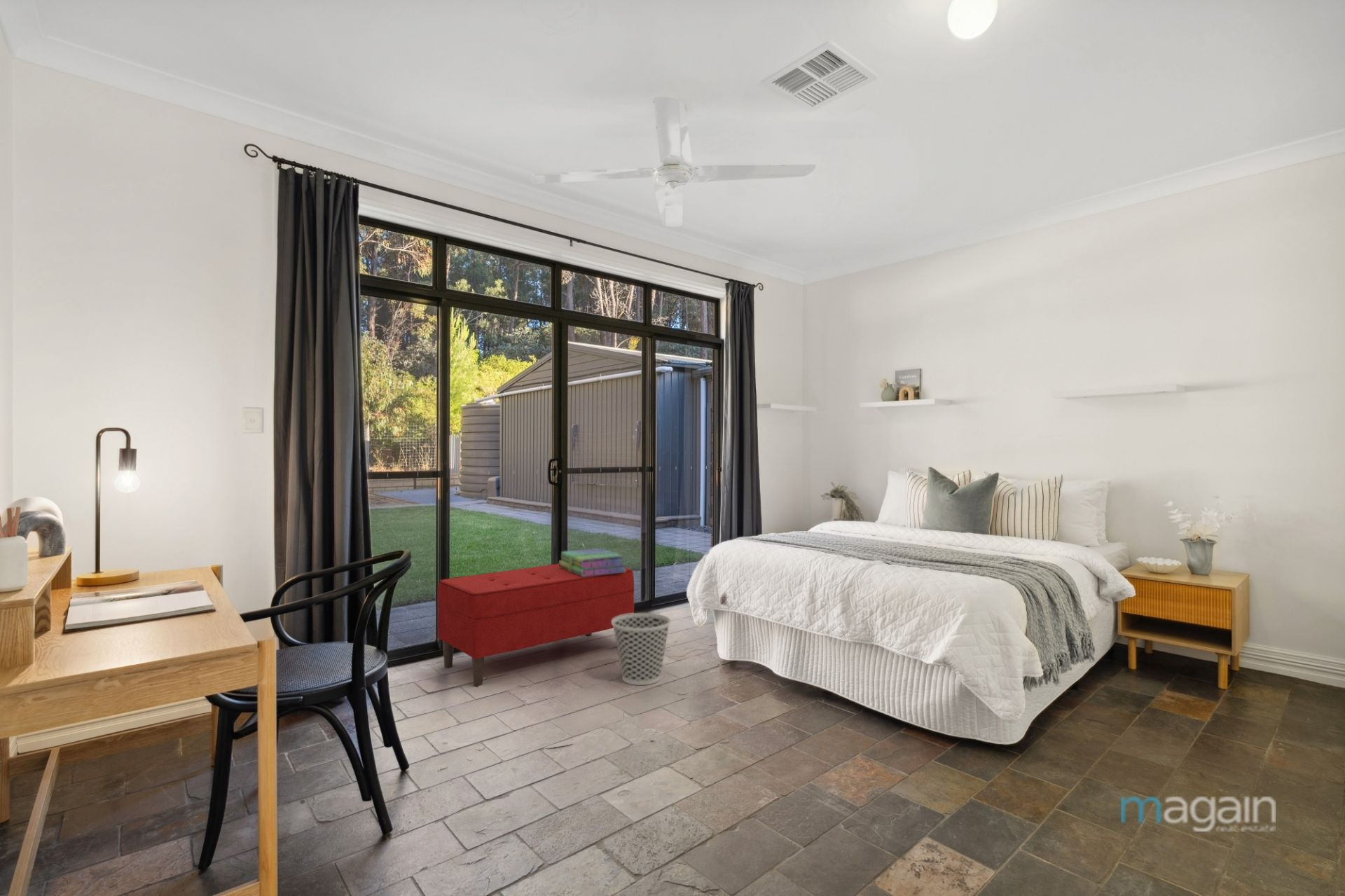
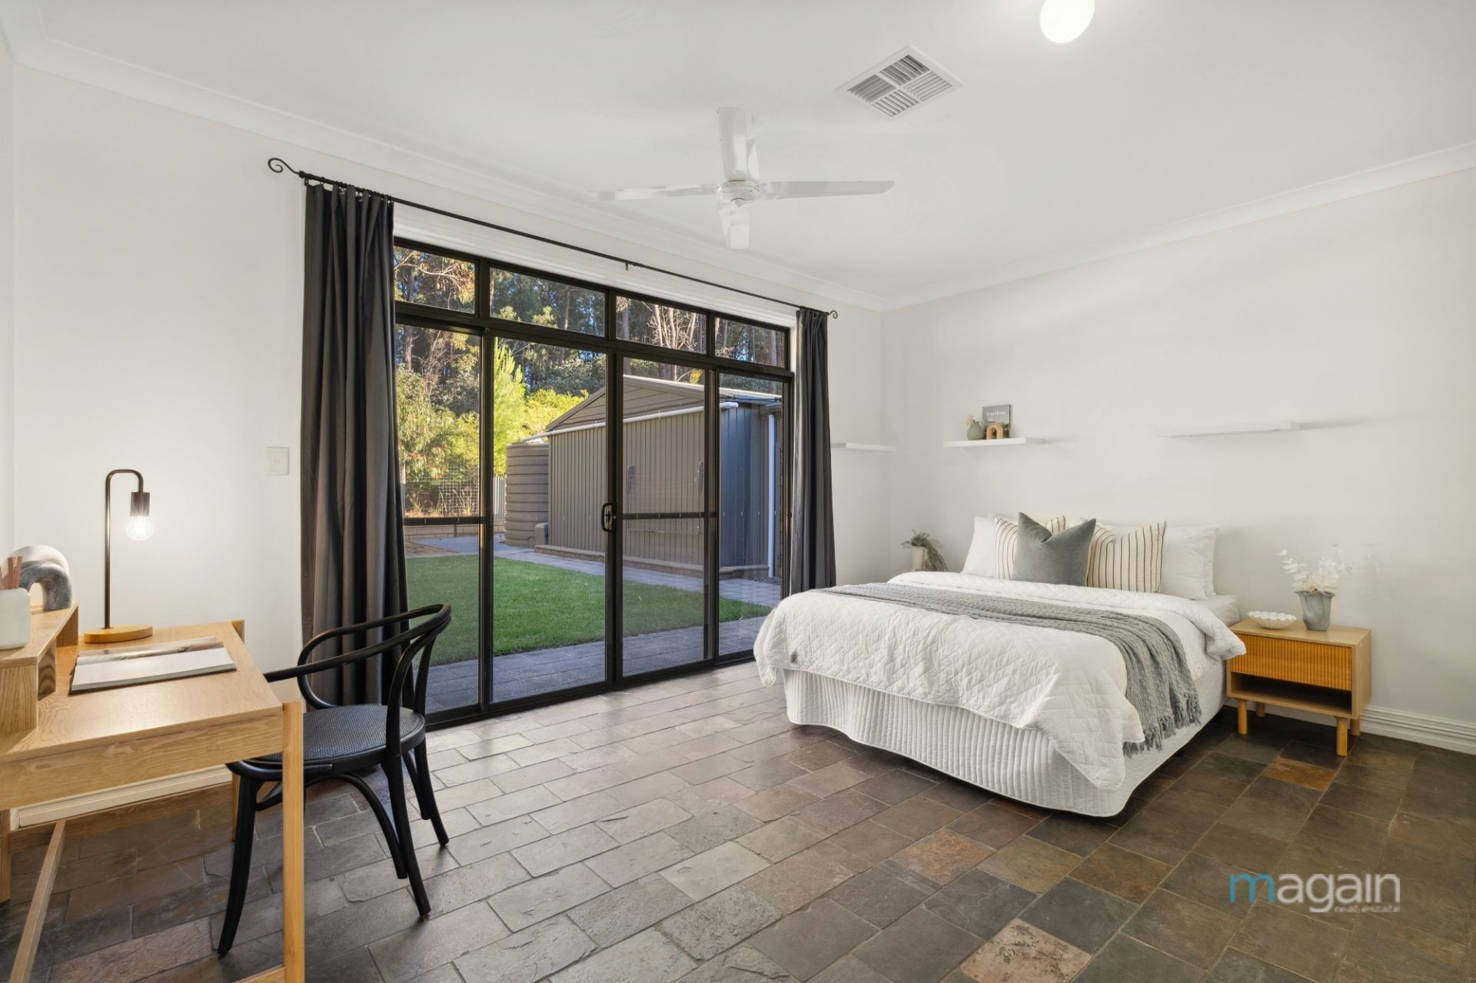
- wastebasket [612,612,671,686]
- bench [437,563,635,687]
- stack of books [558,548,627,577]
